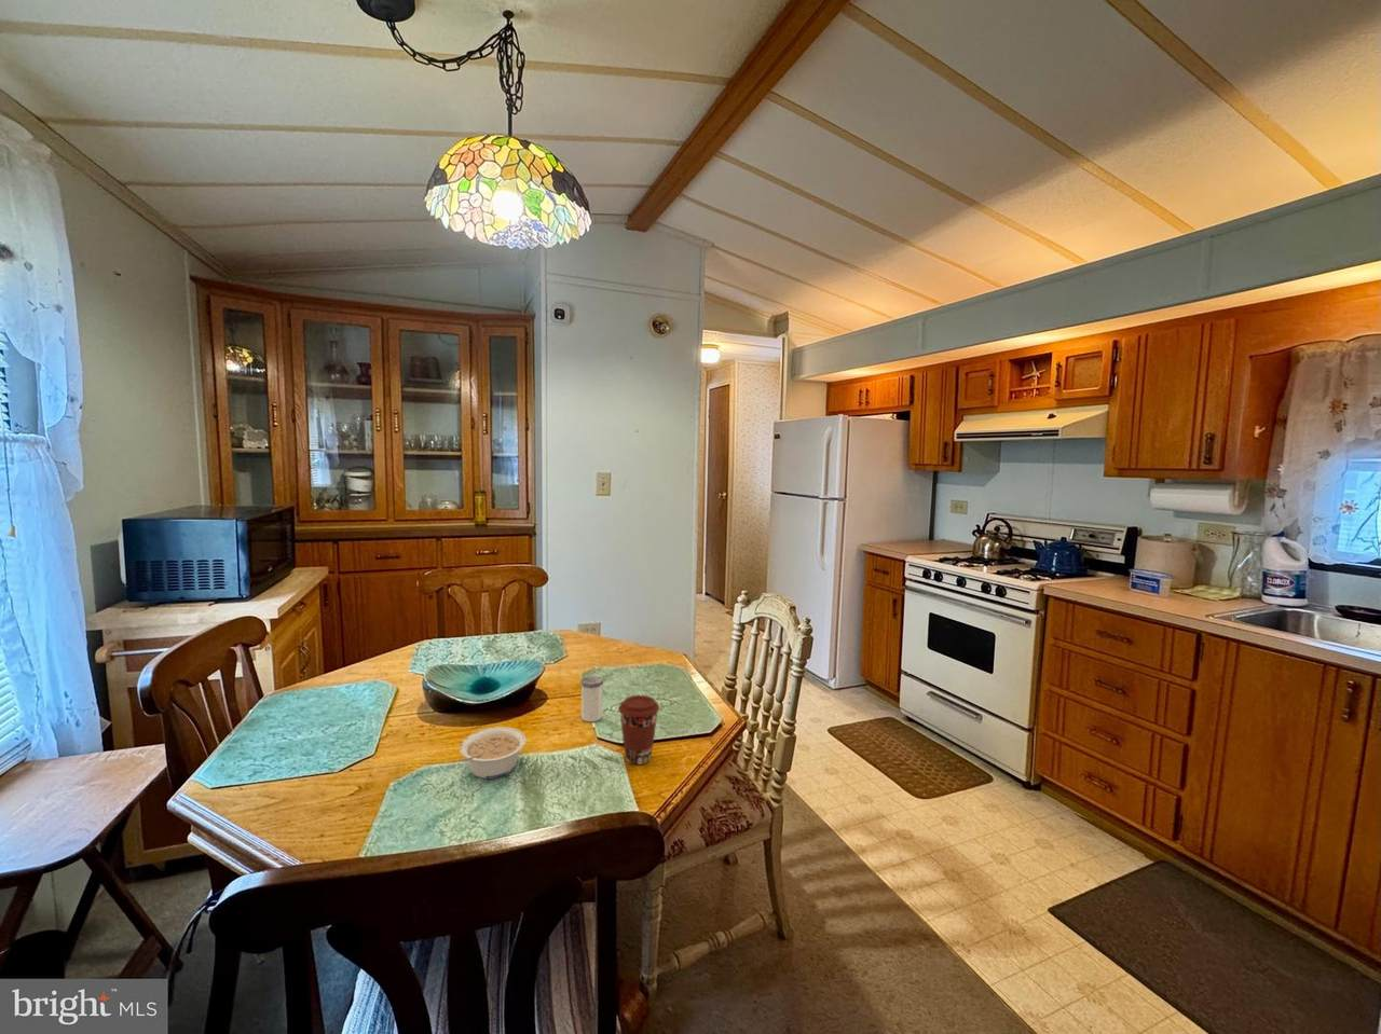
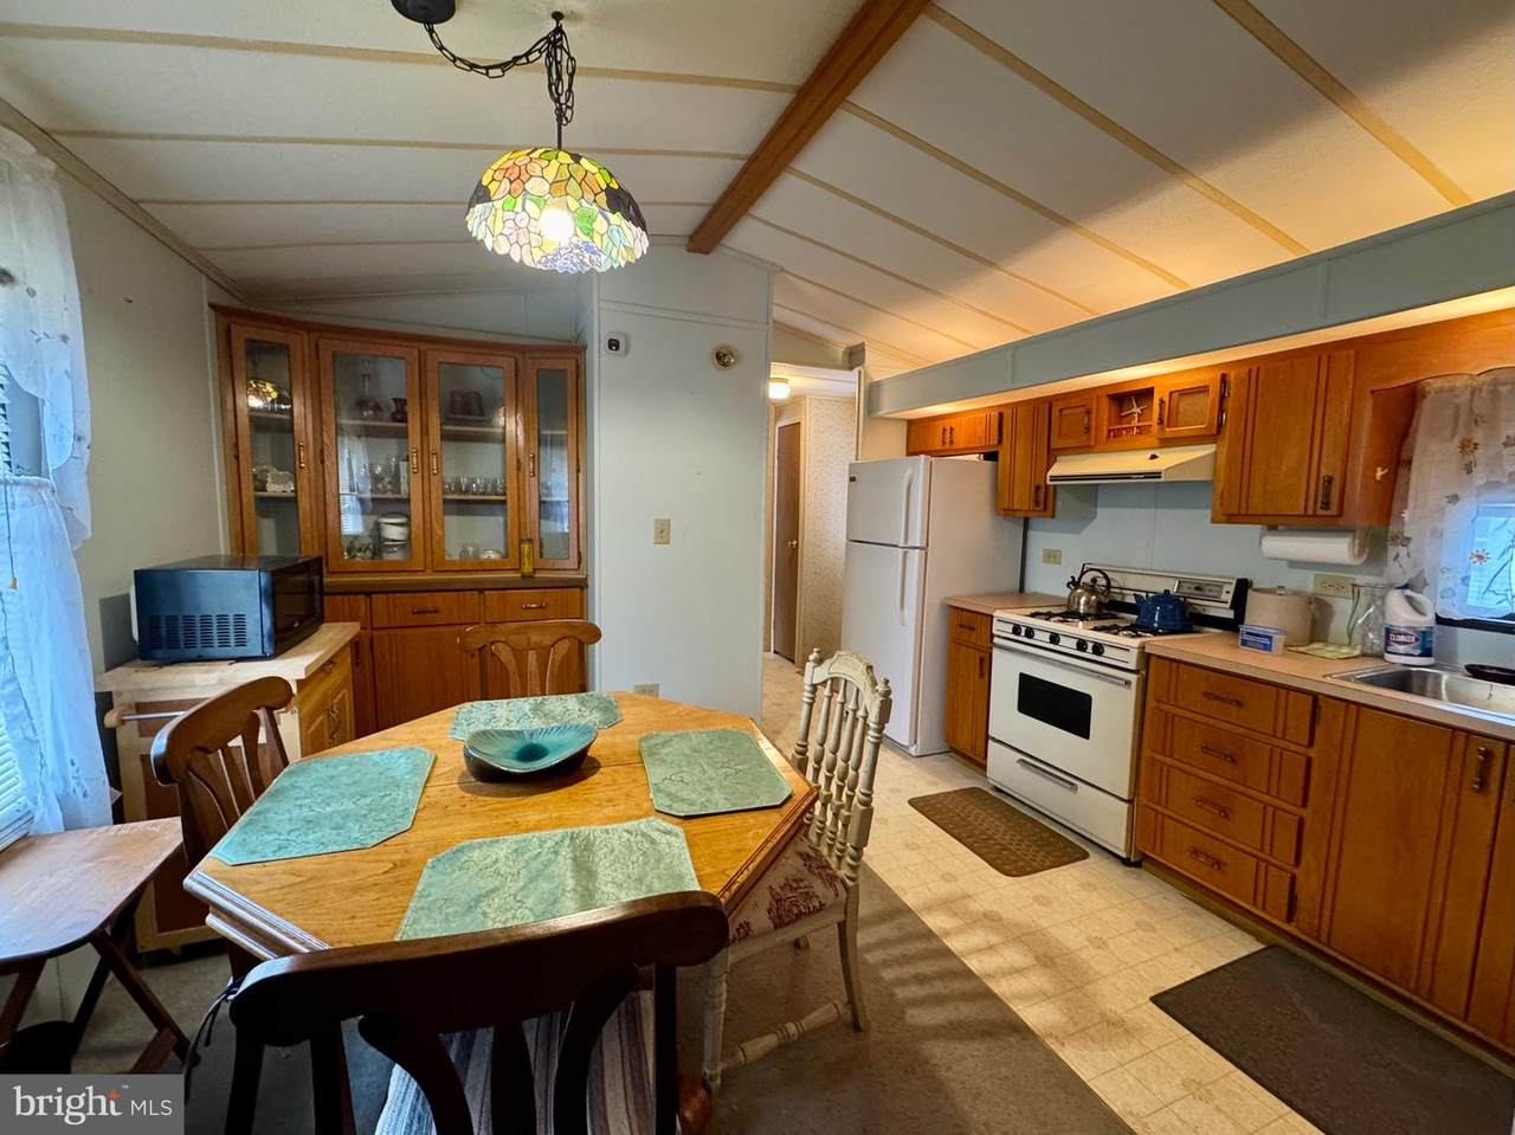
- salt shaker [579,674,604,722]
- legume [459,726,528,780]
- coffee cup [617,694,661,766]
